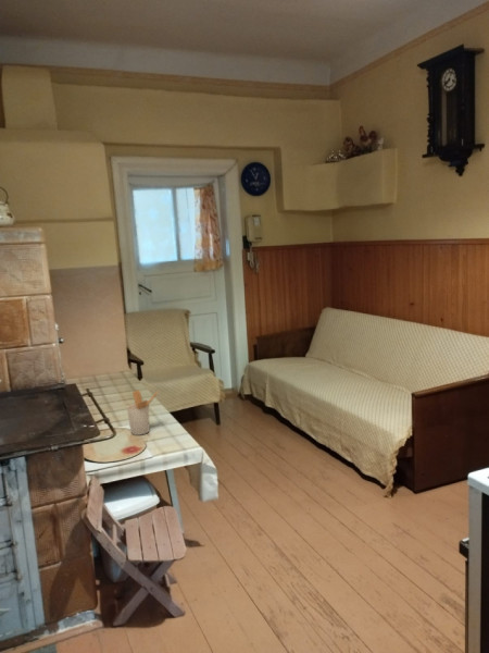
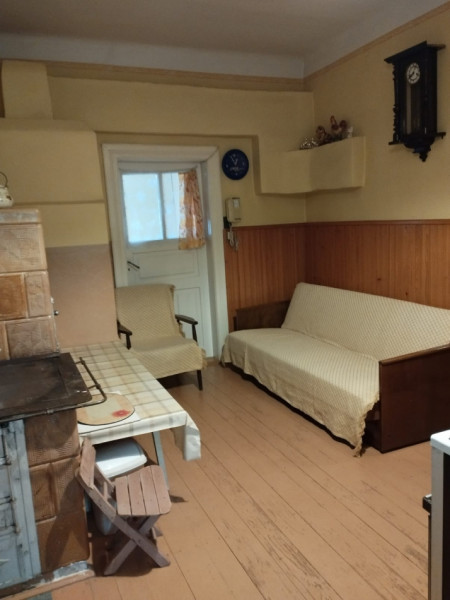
- utensil holder [126,390,159,436]
